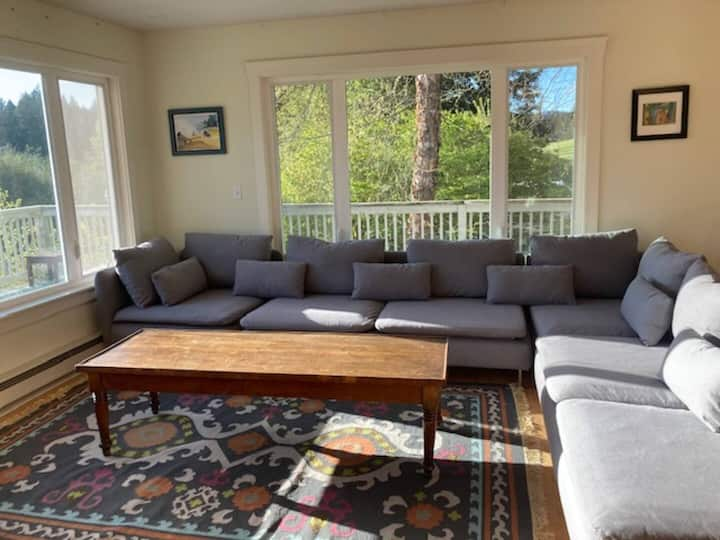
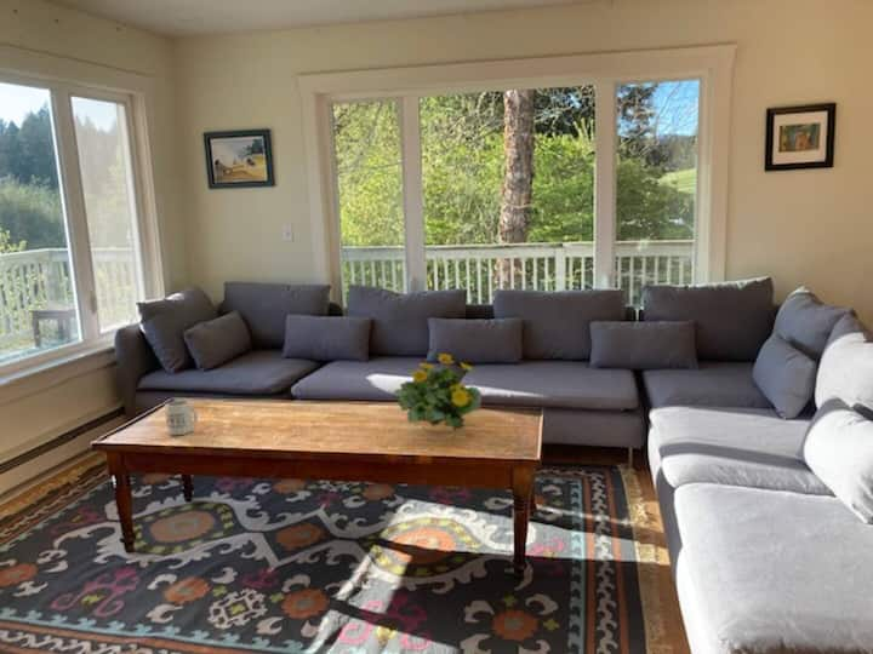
+ mug [164,400,199,437]
+ flowering plant [393,352,483,432]
